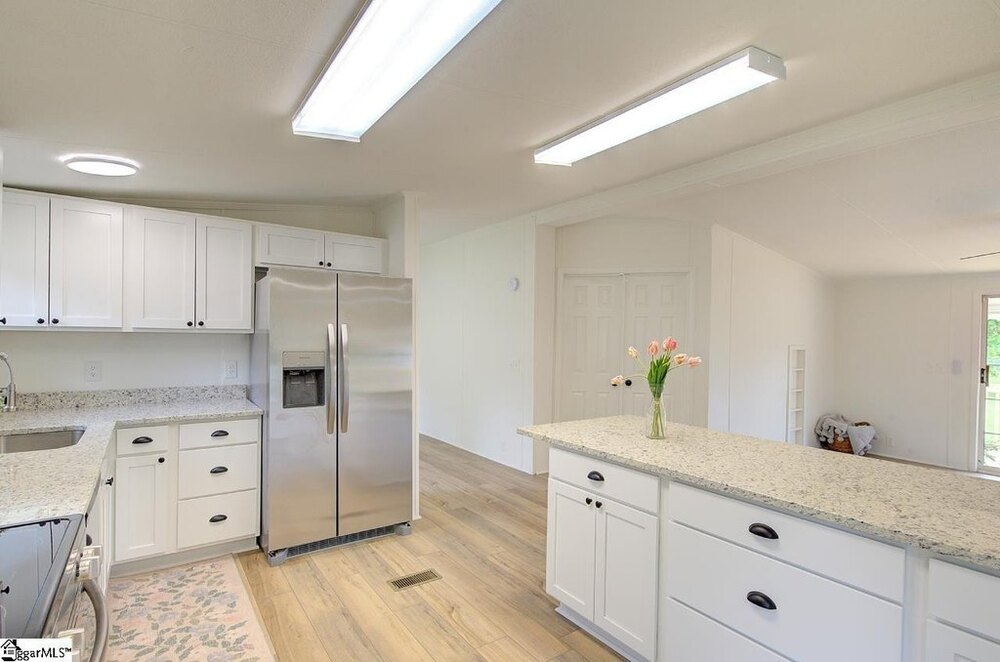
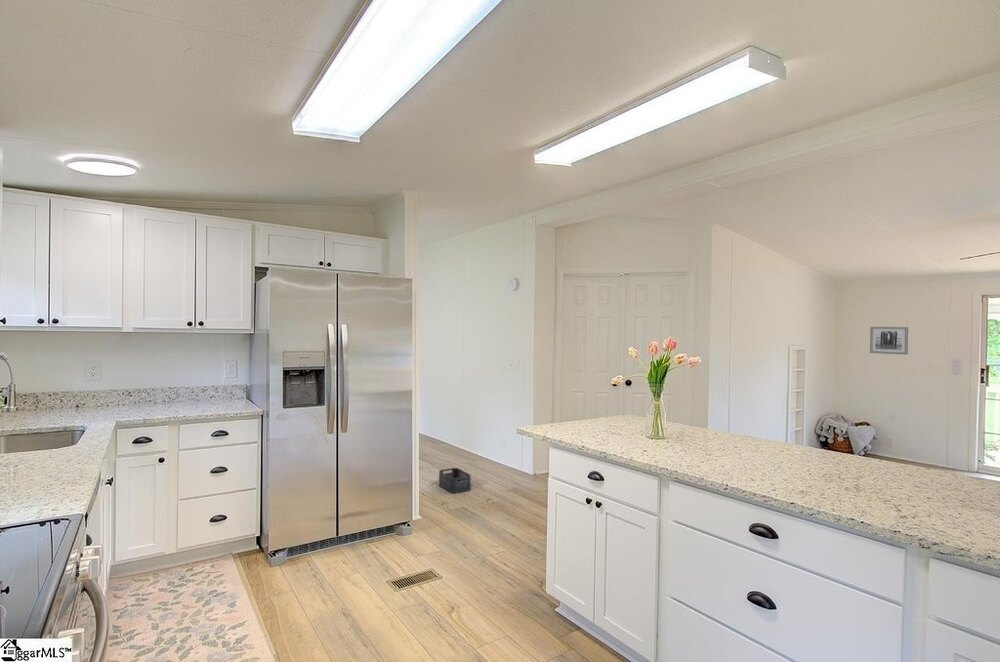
+ storage bin [438,467,472,494]
+ wall art [869,326,909,356]
